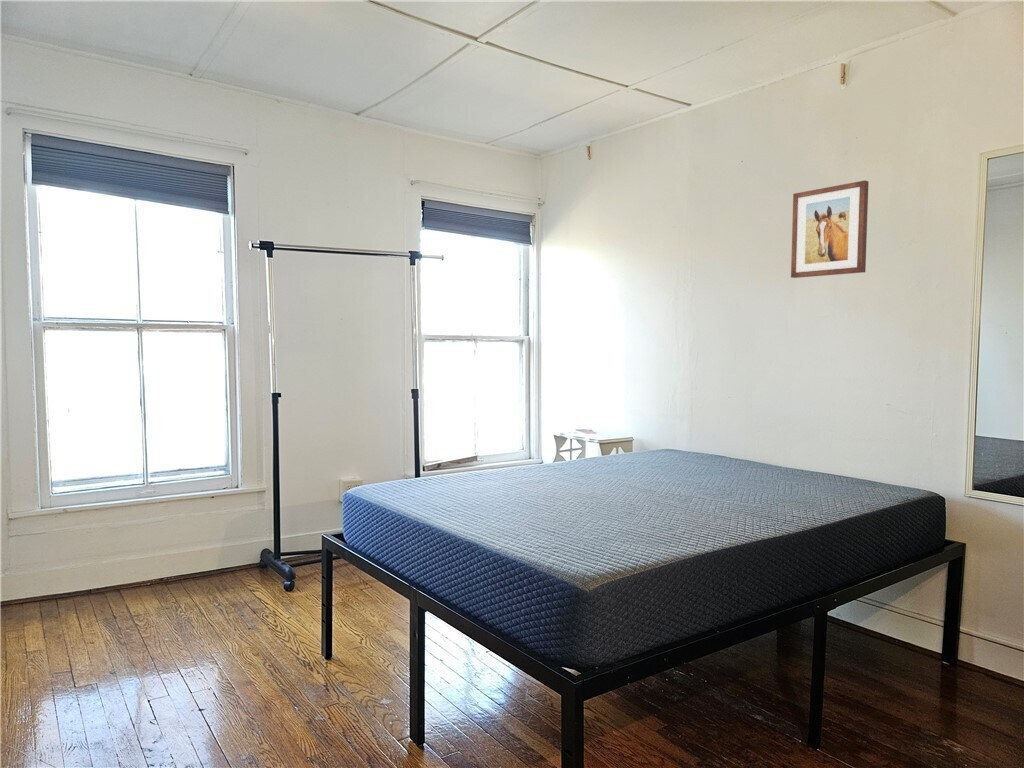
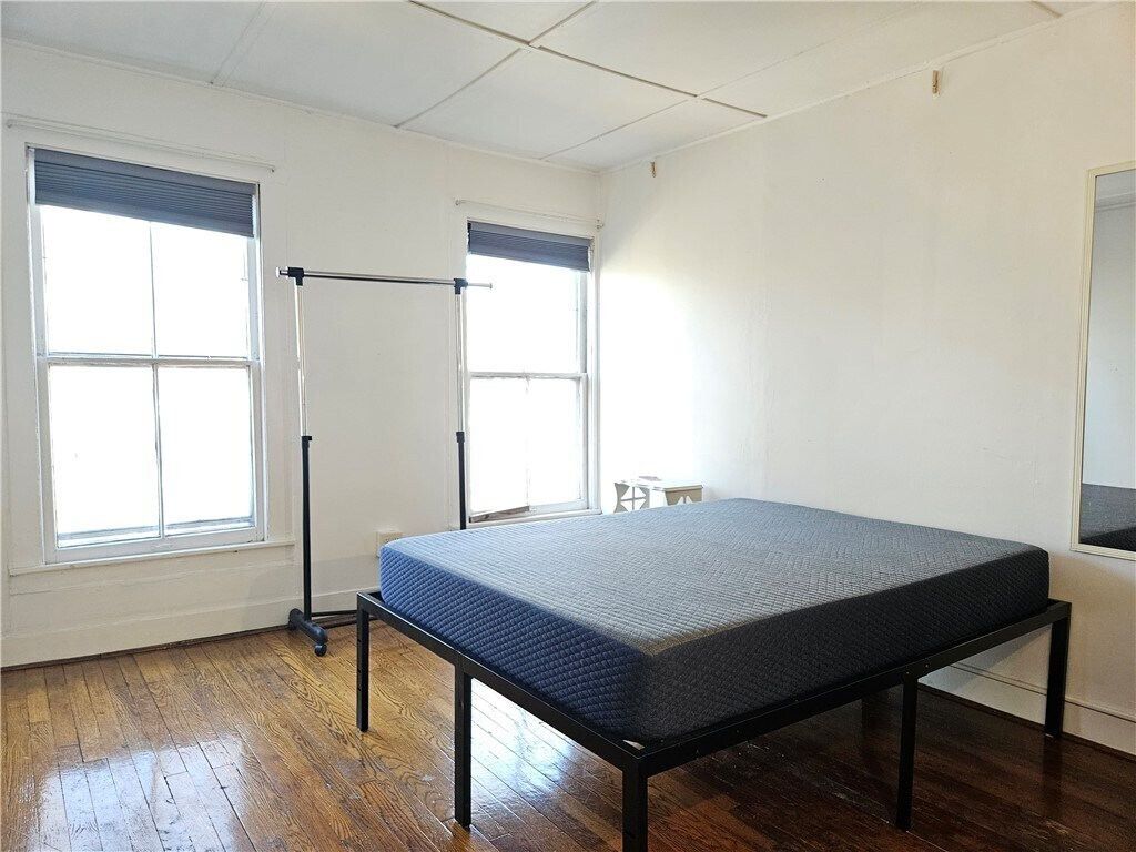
- wall art [790,179,870,279]
